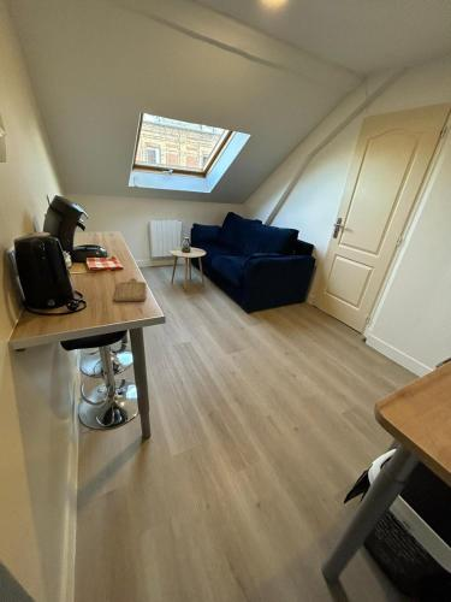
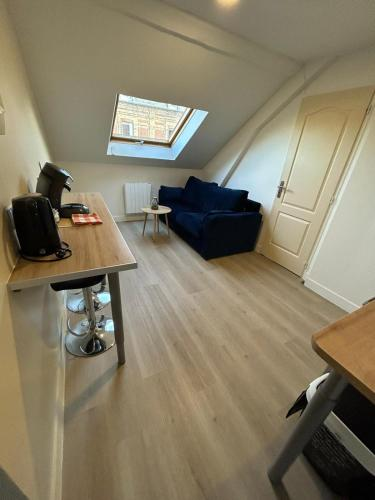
- chopping board [113,277,148,303]
